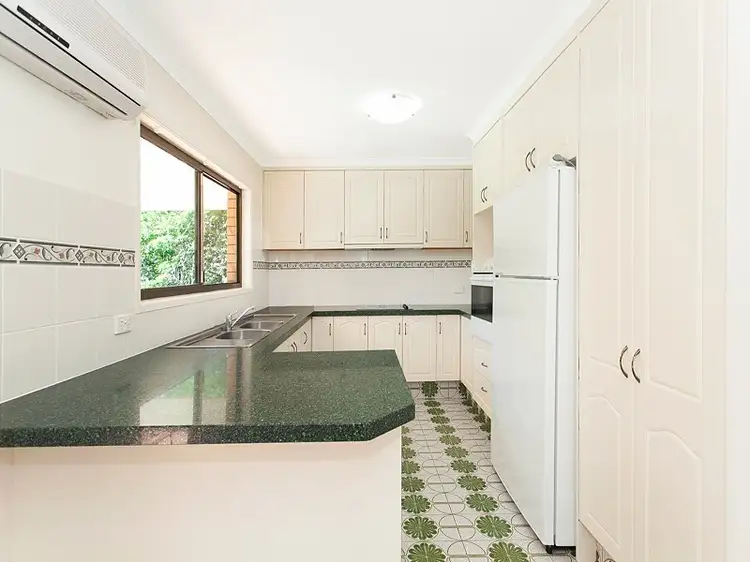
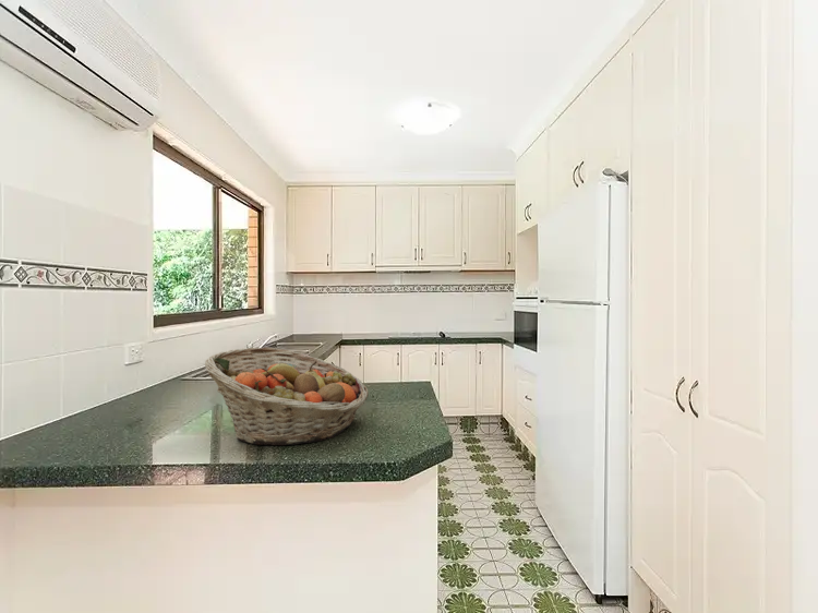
+ fruit basket [204,346,370,446]
